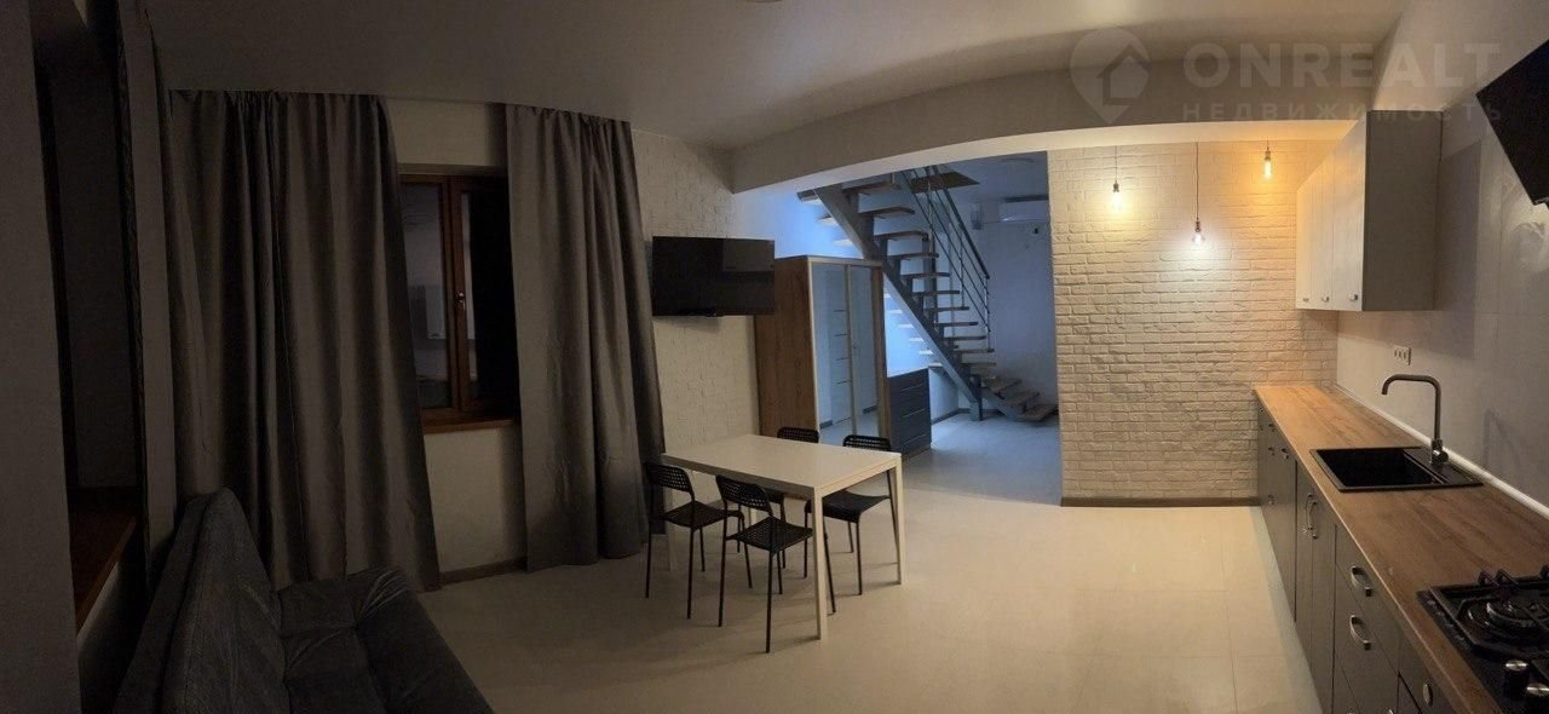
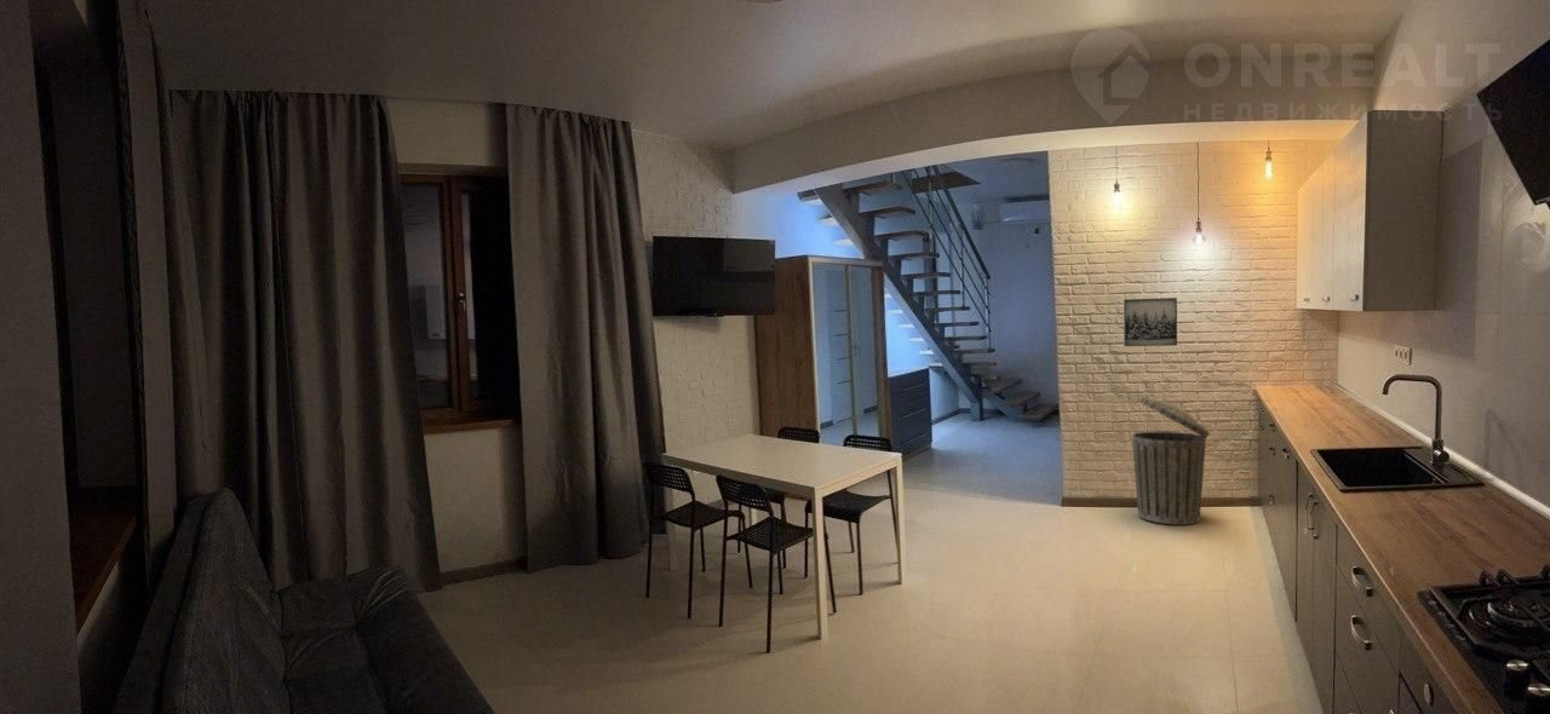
+ wall art [1123,296,1178,347]
+ trash can [1131,396,1211,525]
